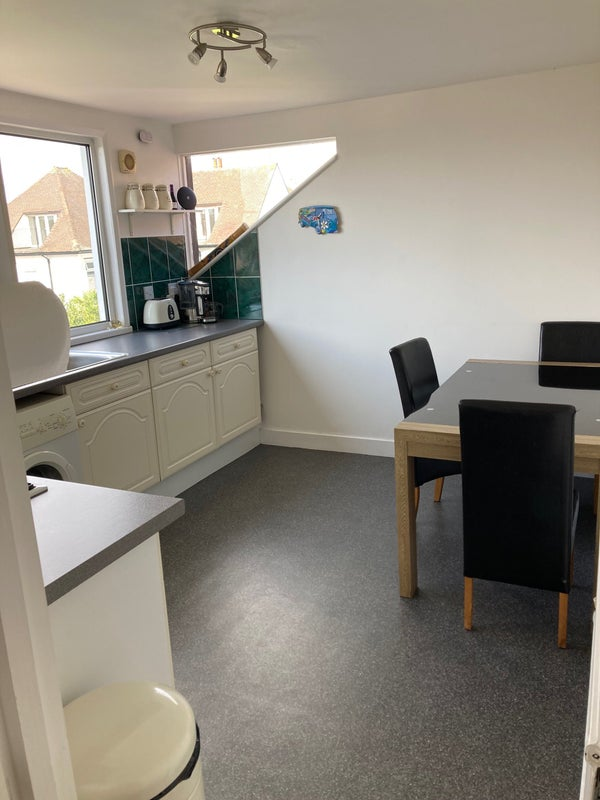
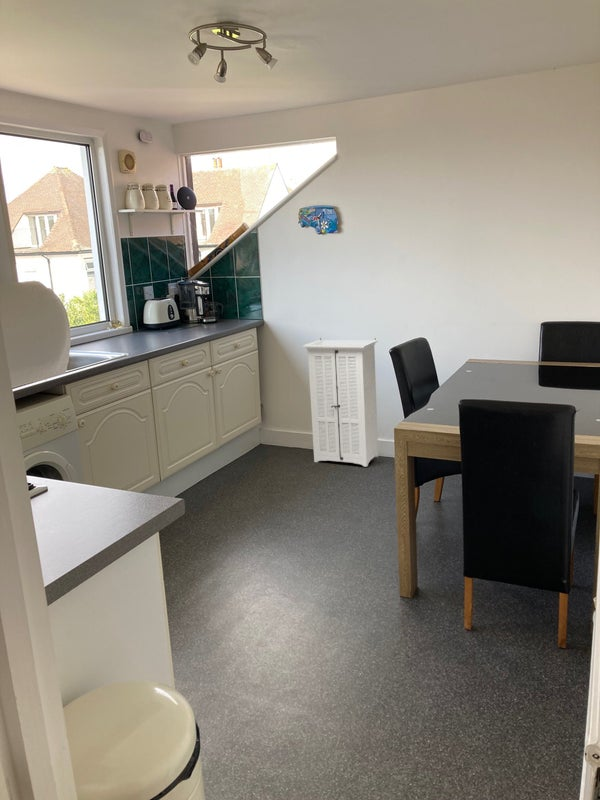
+ storage cabinet [302,337,379,468]
